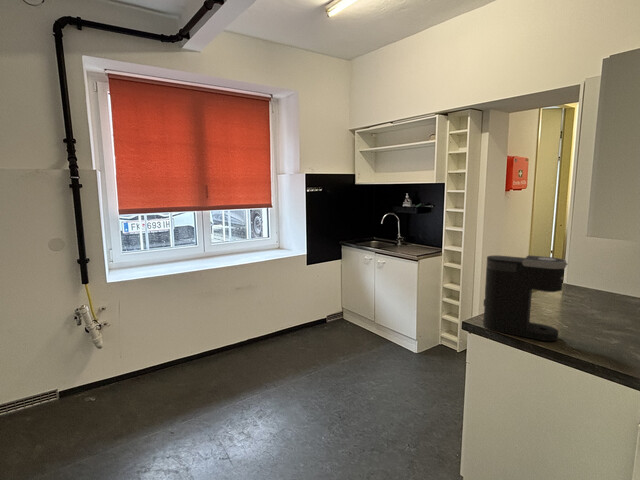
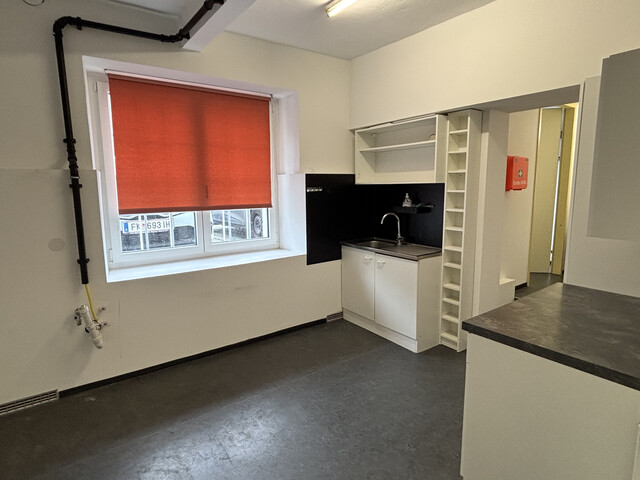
- coffee maker [482,254,569,342]
